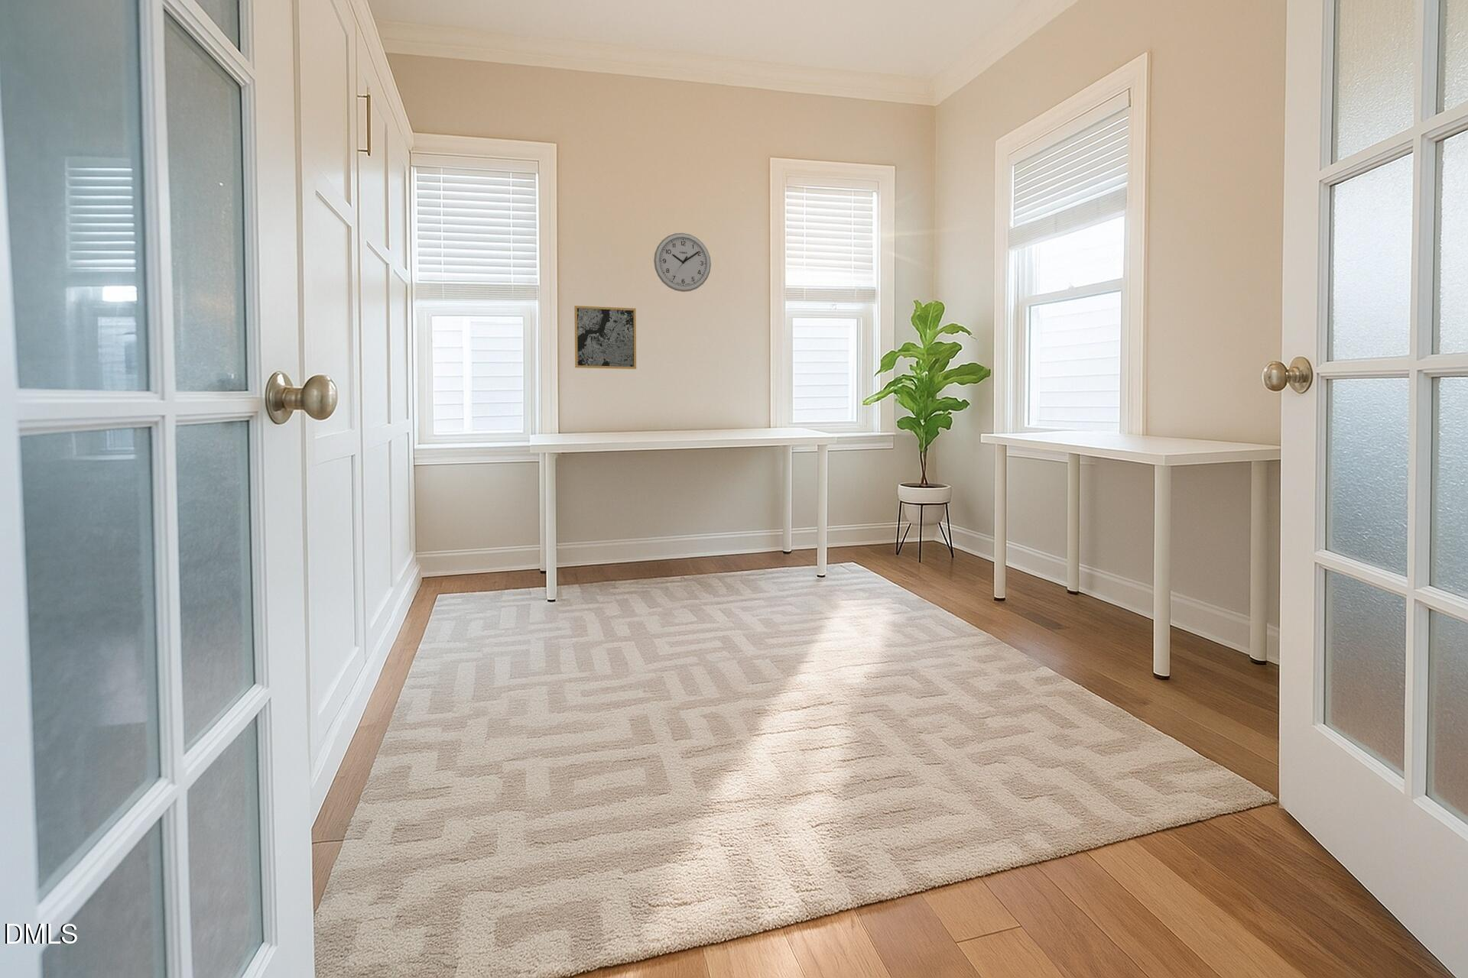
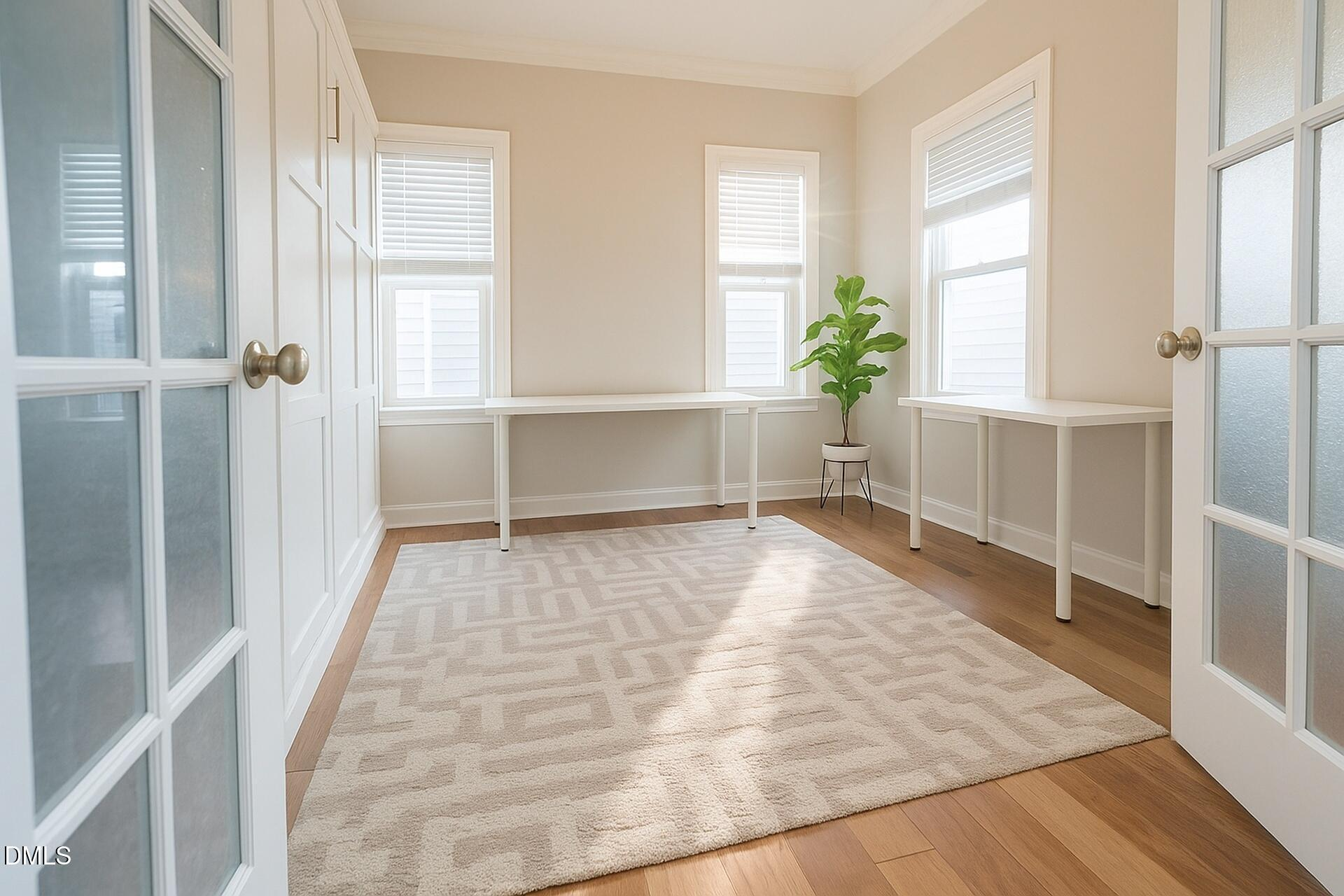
- wall clock [653,232,712,293]
- wall art [573,305,637,370]
